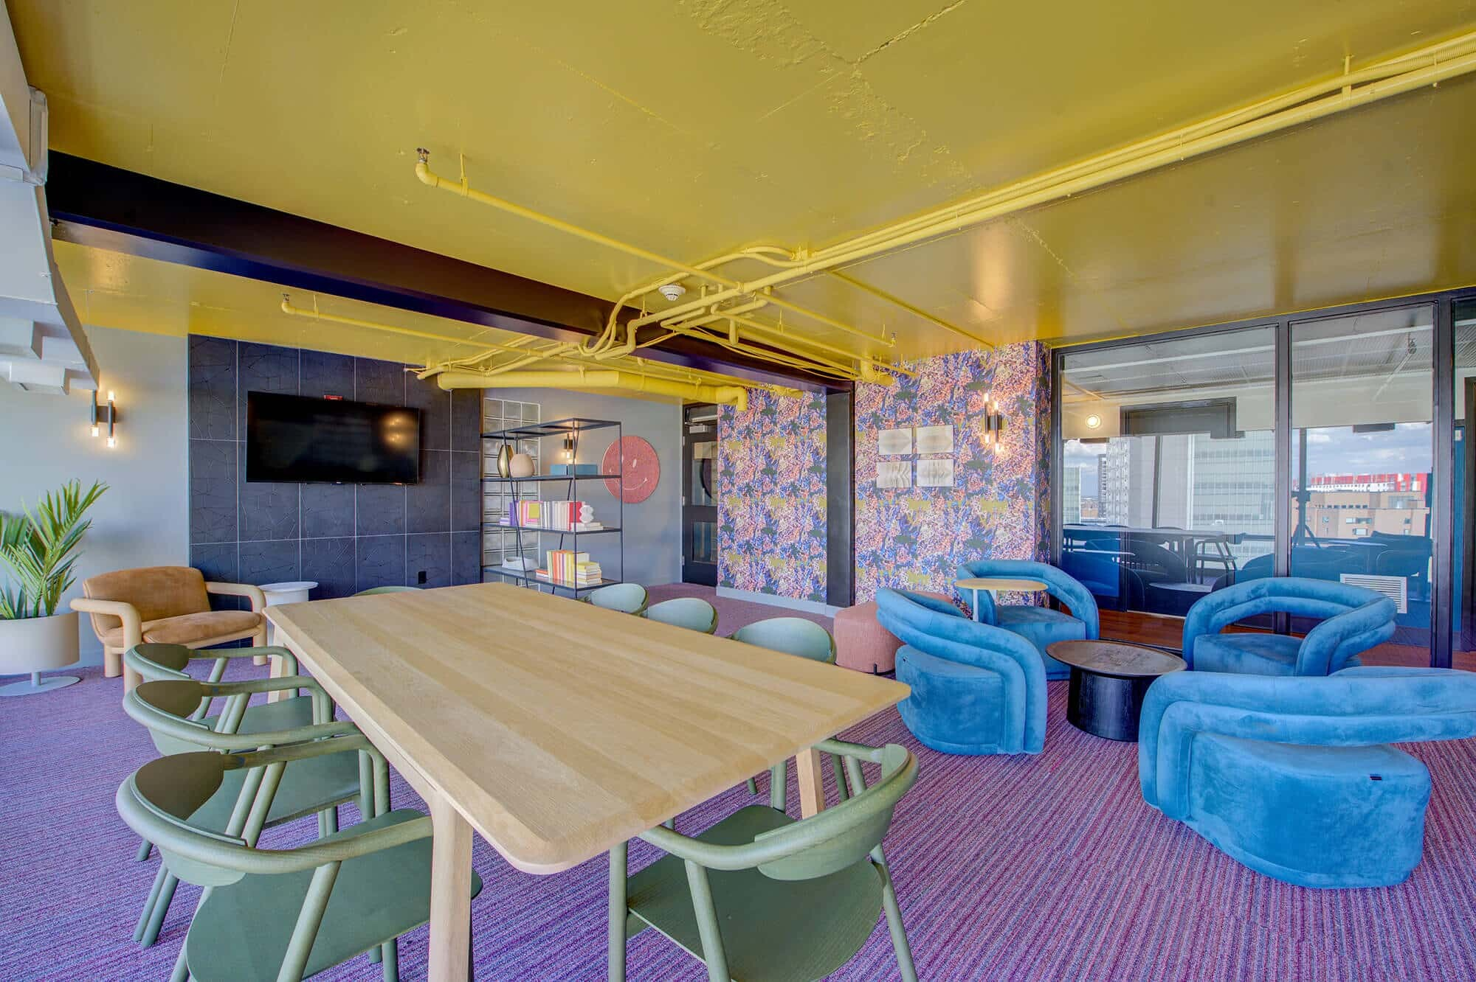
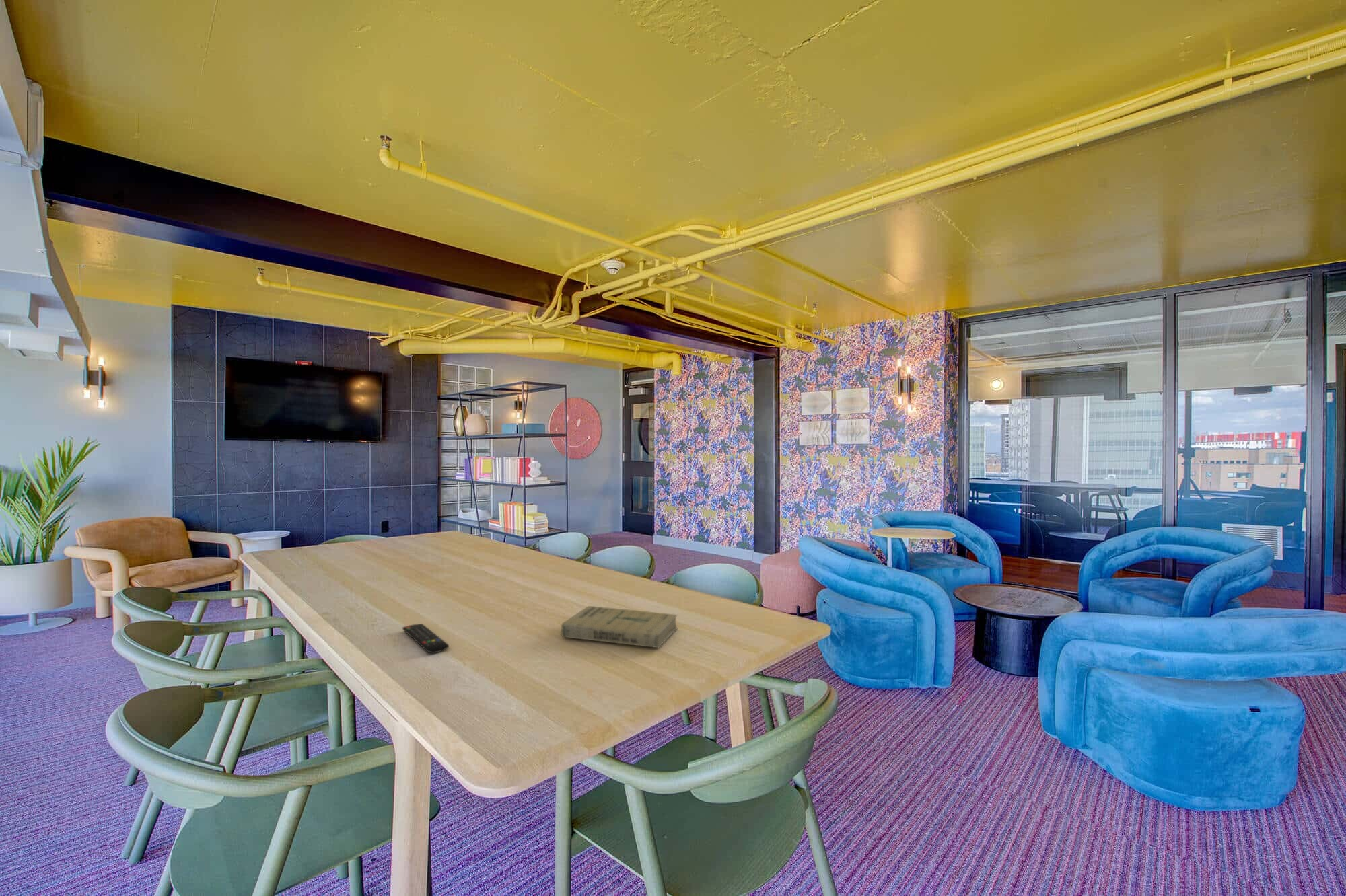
+ remote control [402,623,450,654]
+ book [561,605,678,648]
